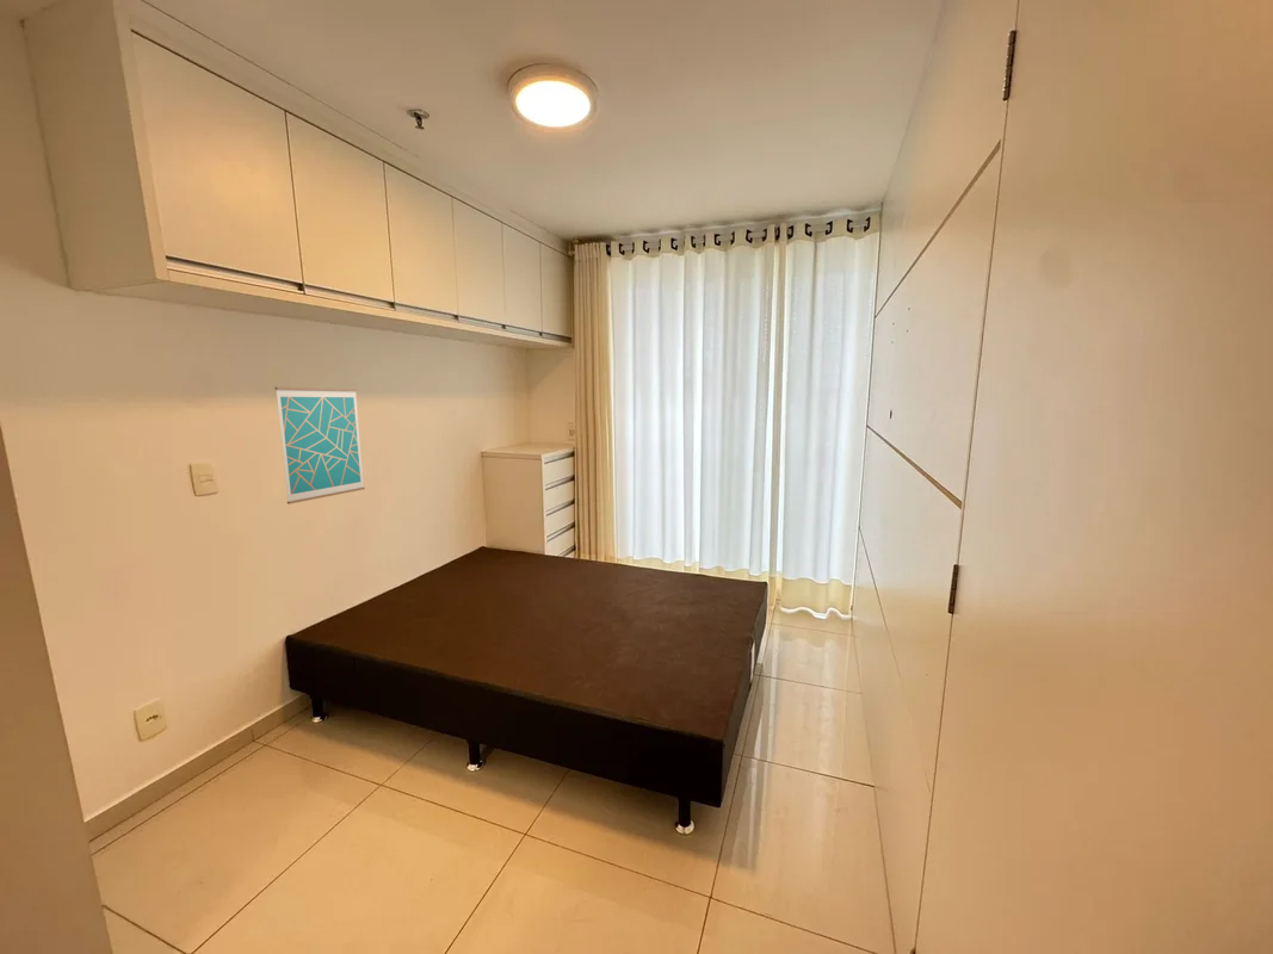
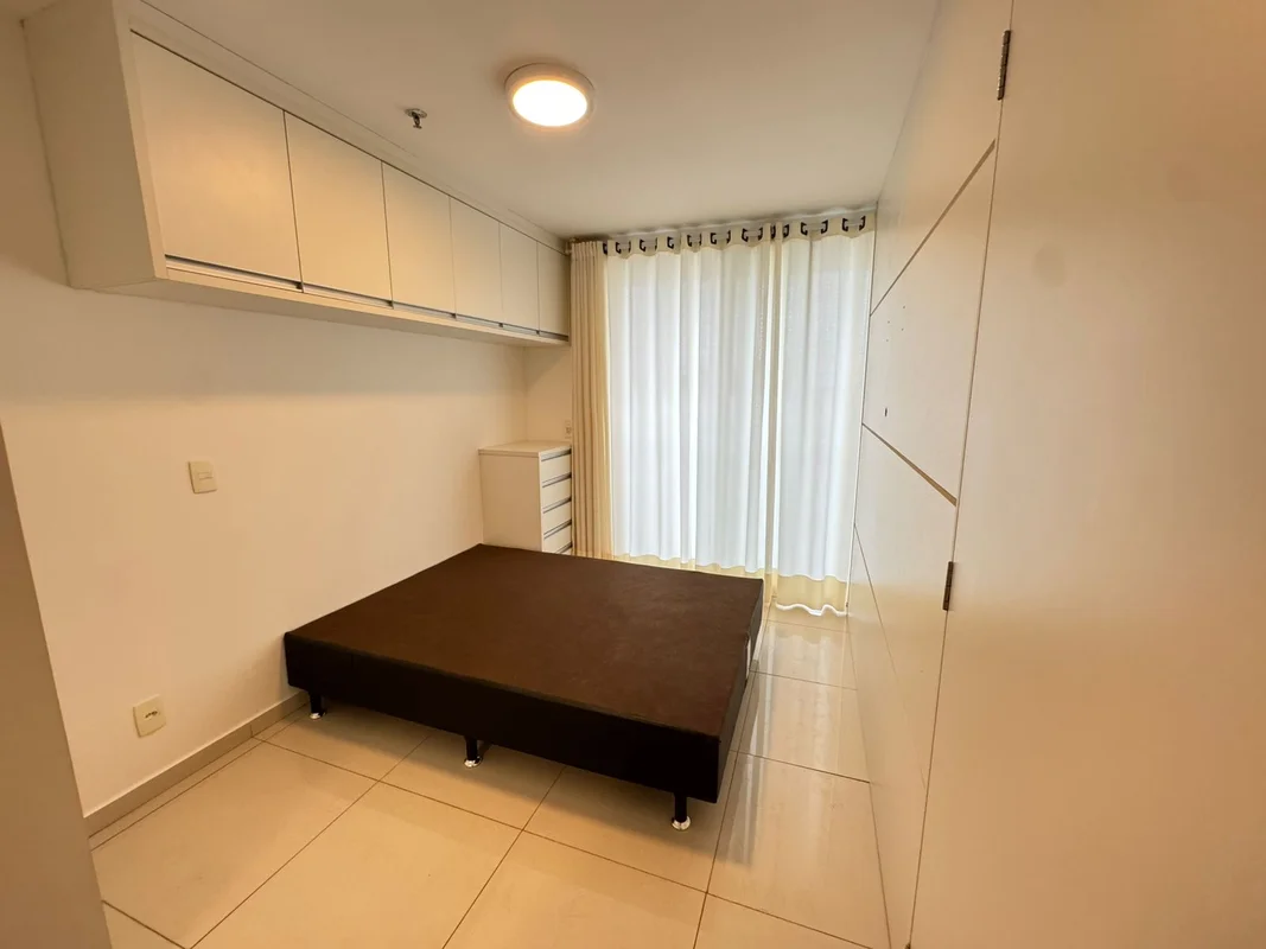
- wall art [274,386,366,506]
